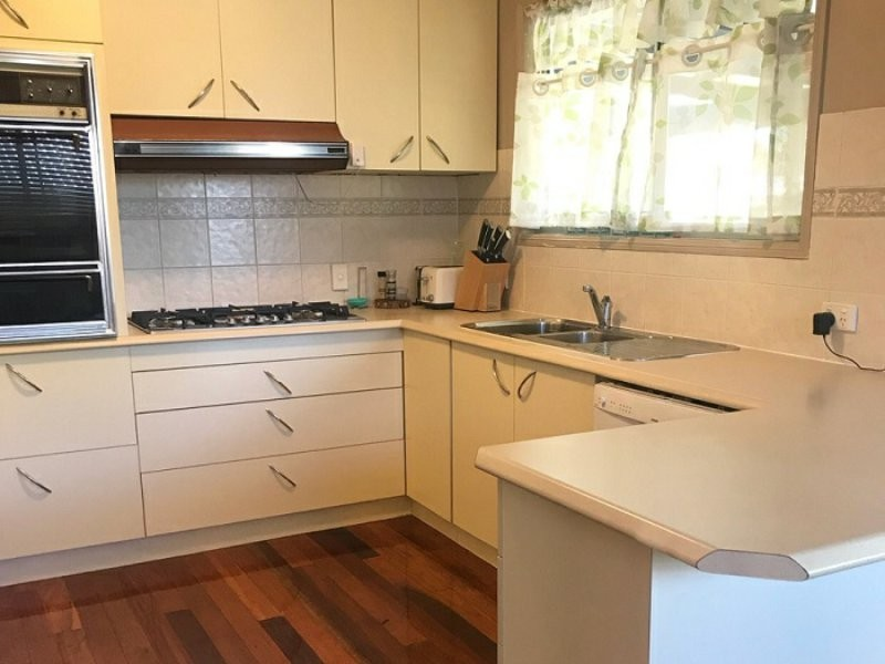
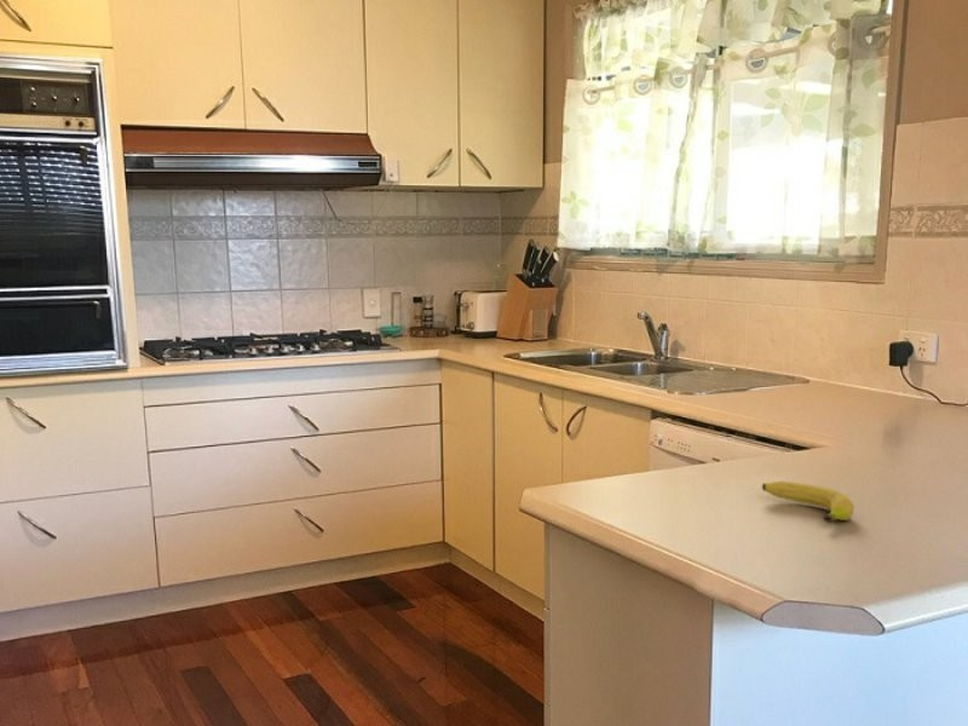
+ fruit [761,480,855,524]
